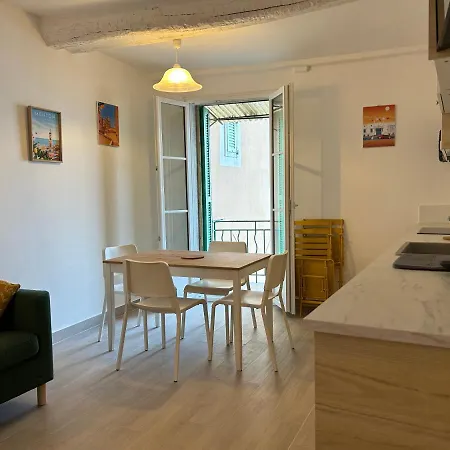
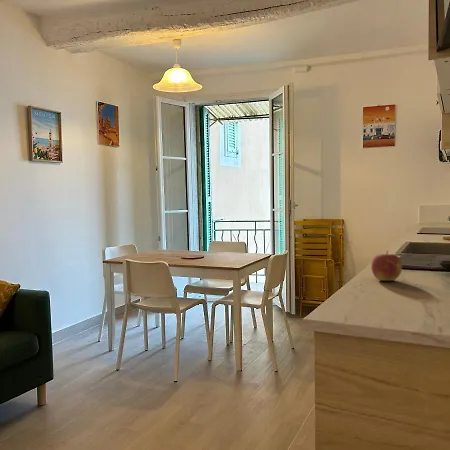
+ apple [370,249,403,282]
